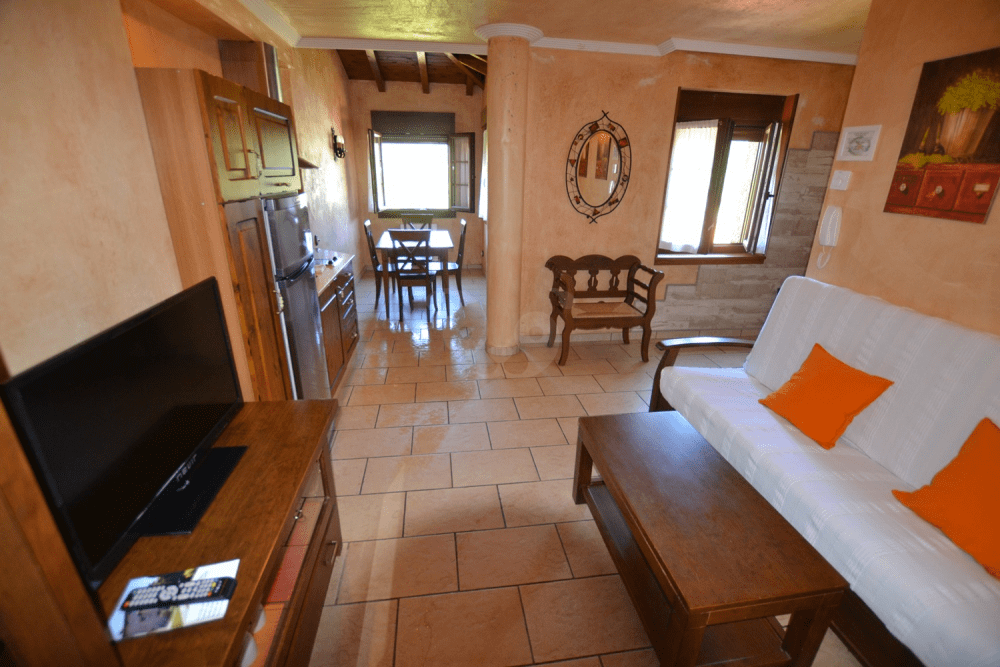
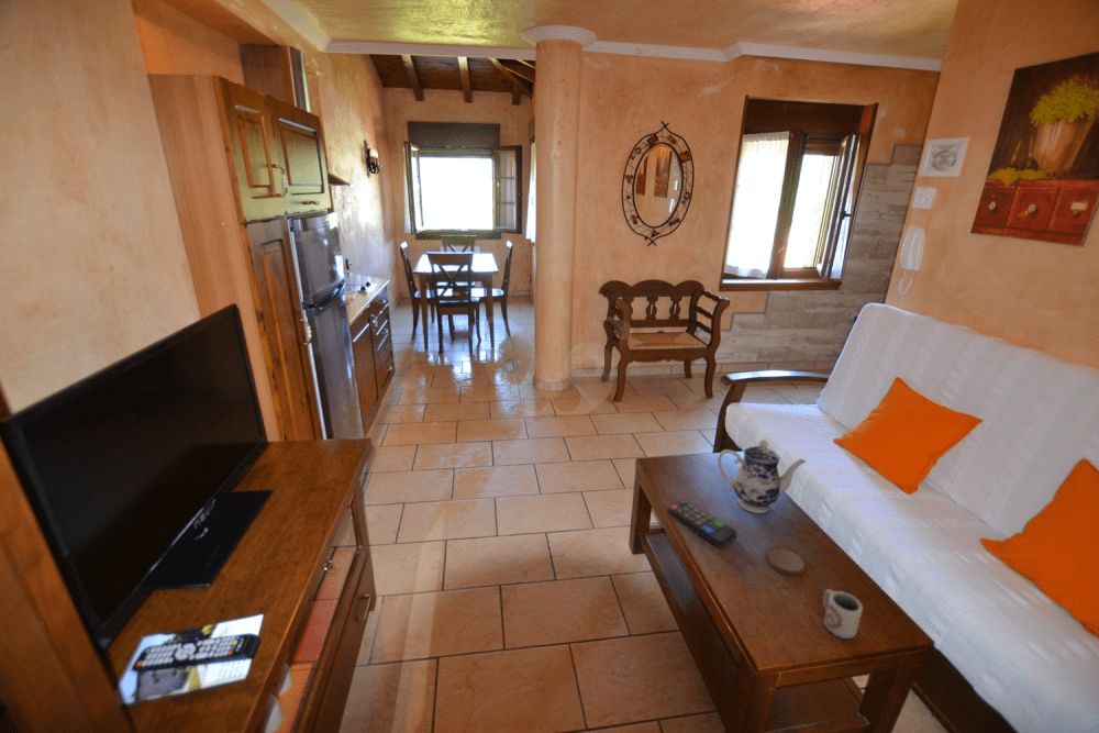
+ coaster [766,547,806,576]
+ teapot [717,438,808,514]
+ cup [822,588,864,640]
+ remote control [667,499,739,548]
